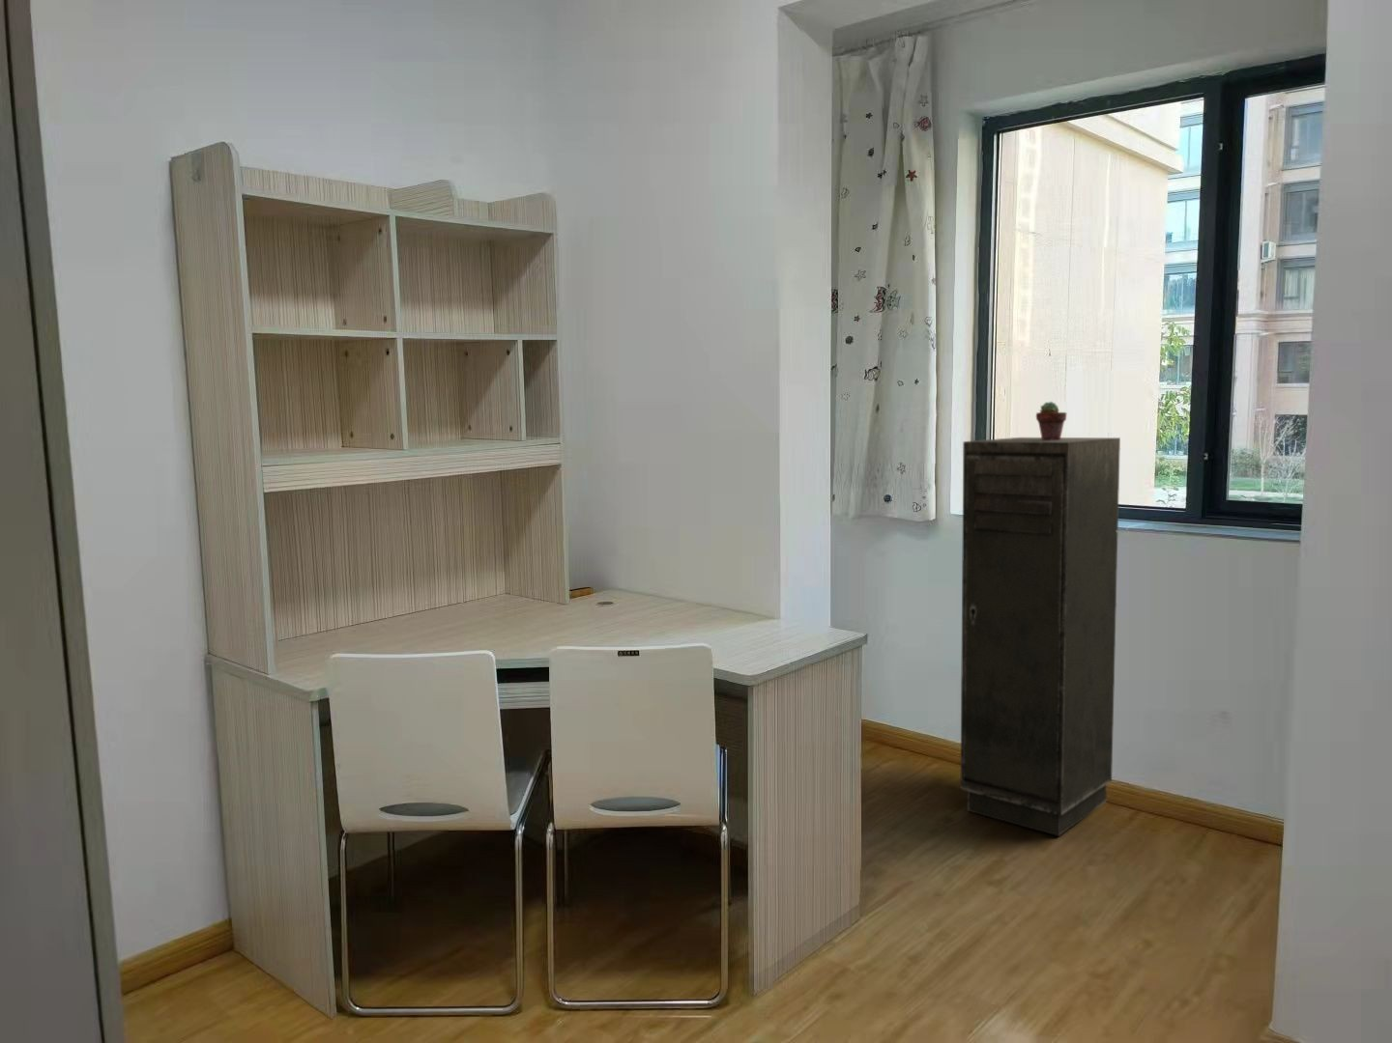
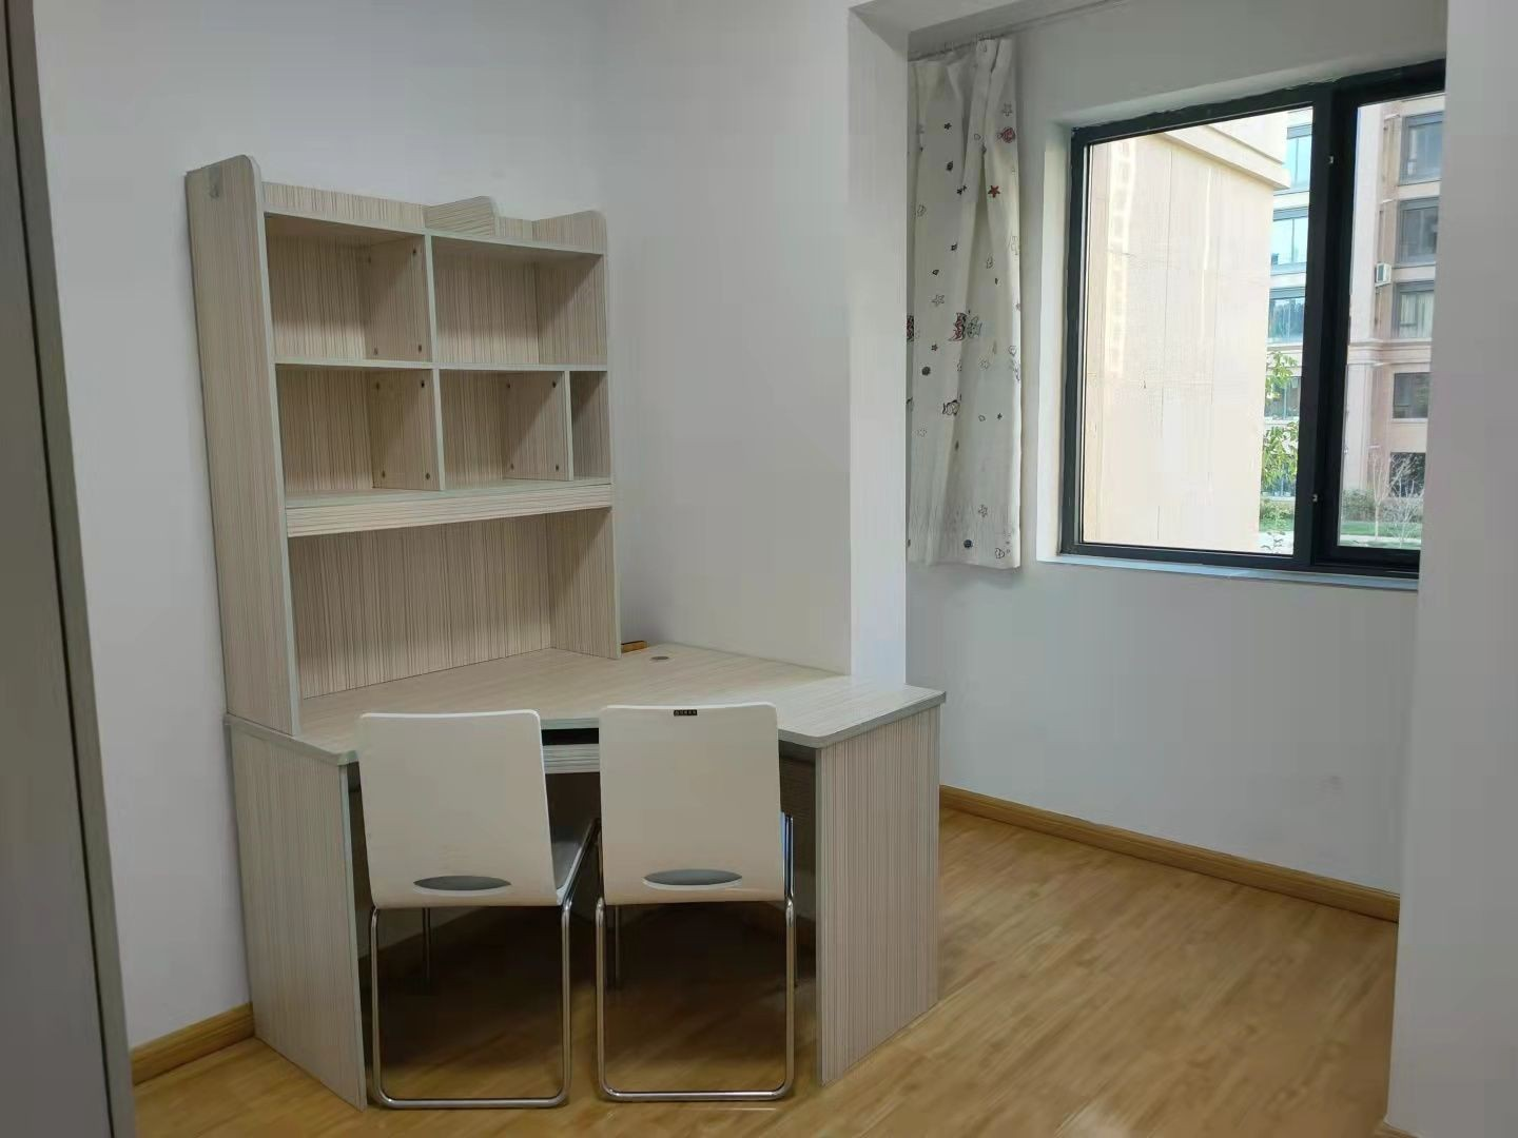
- storage cabinet [960,436,1121,837]
- potted succulent [1036,401,1068,440]
